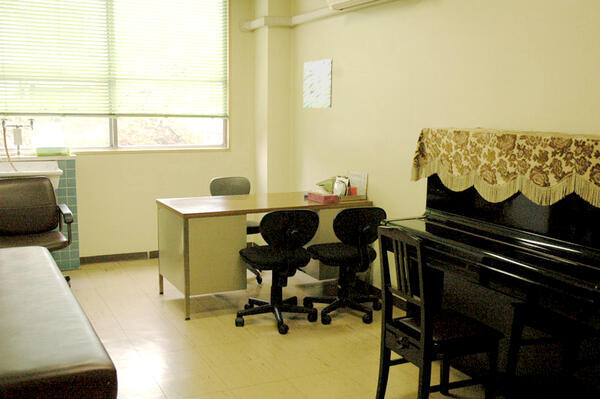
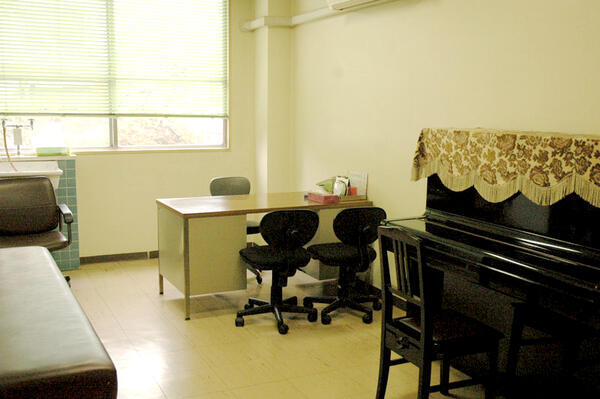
- wall art [302,58,333,109]
